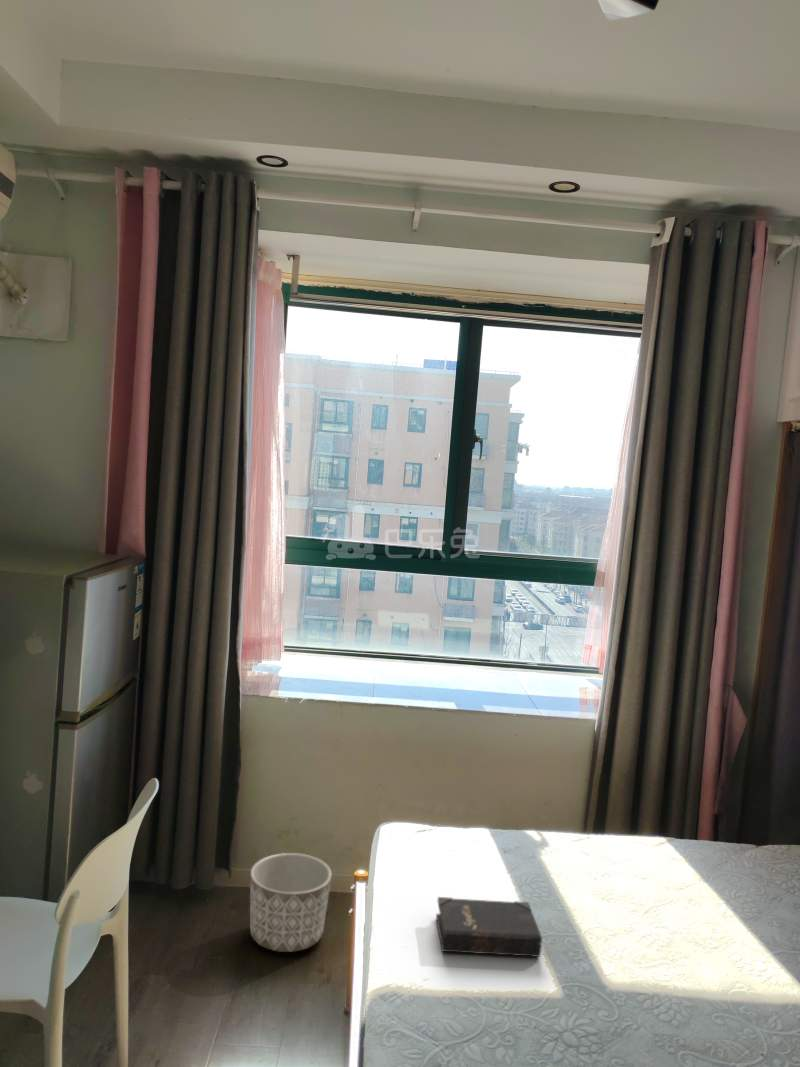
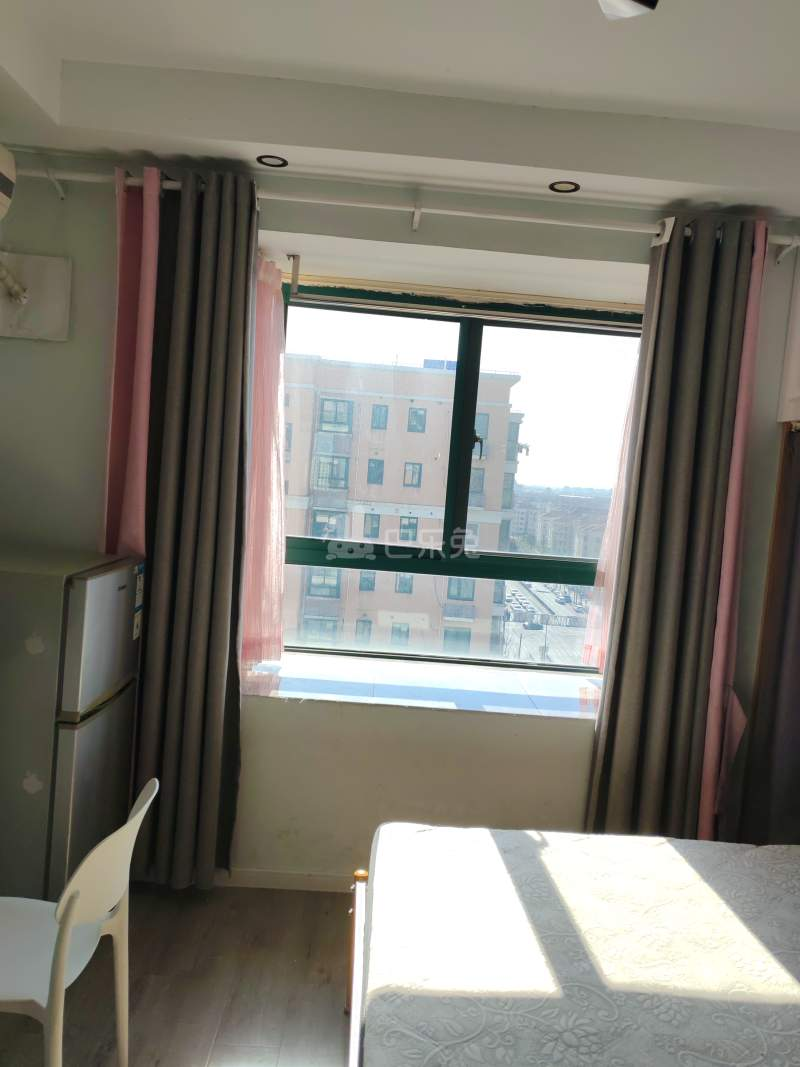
- planter [249,852,333,953]
- hardback book [435,896,543,958]
